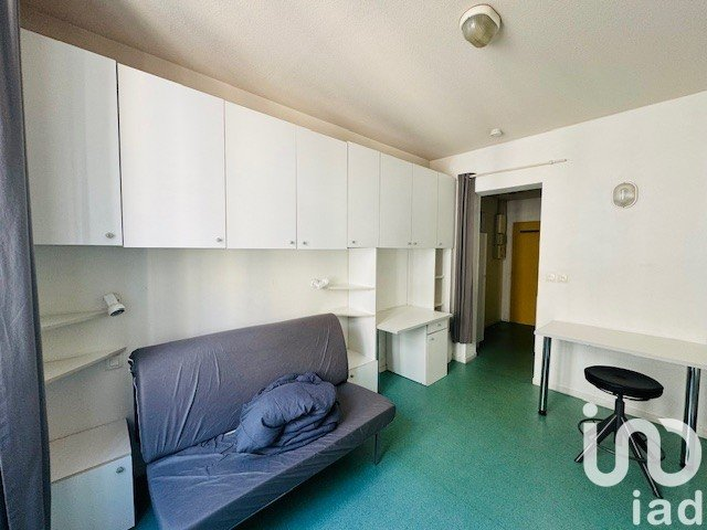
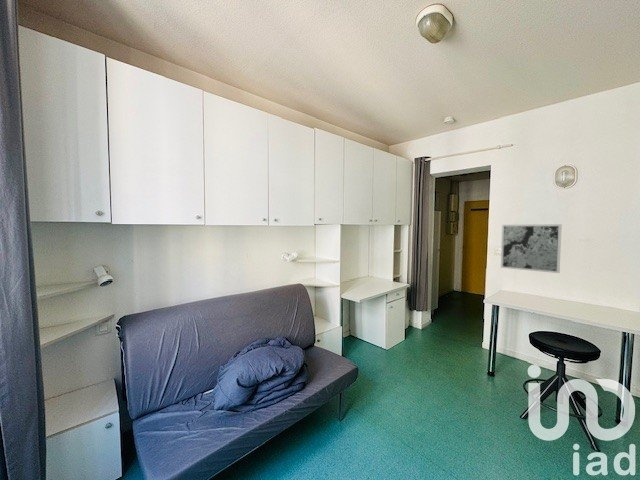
+ wall art [500,223,563,274]
